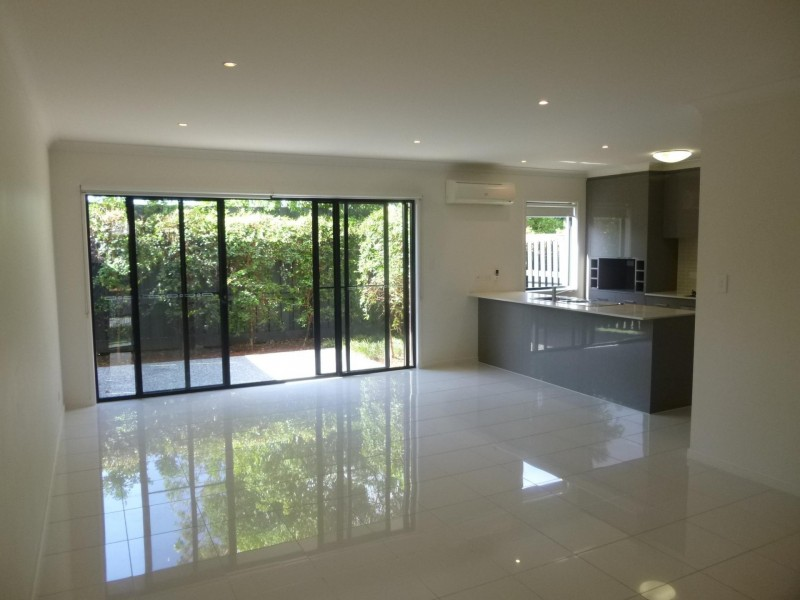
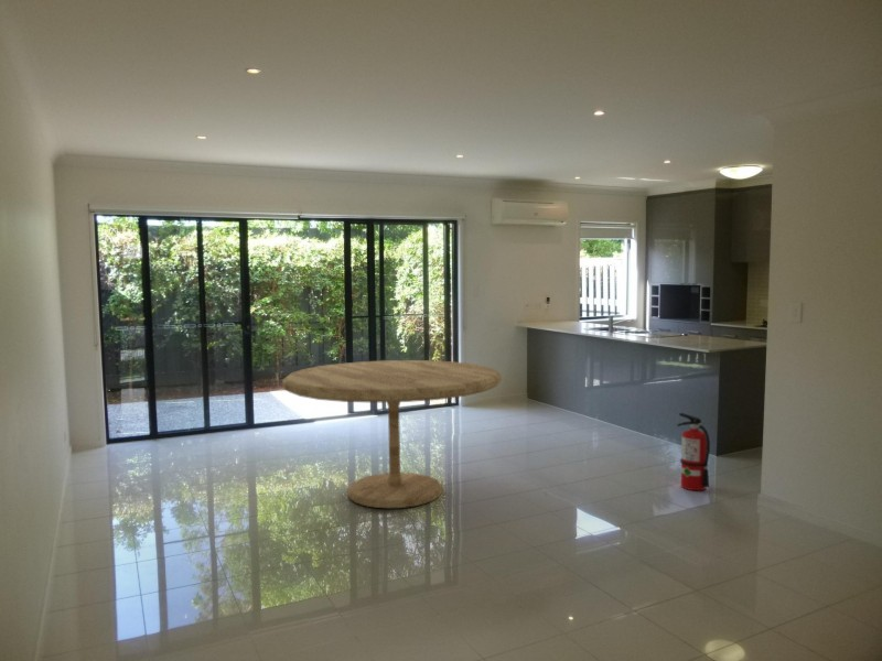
+ fire extinguisher [676,412,711,491]
+ dining table [281,359,503,509]
